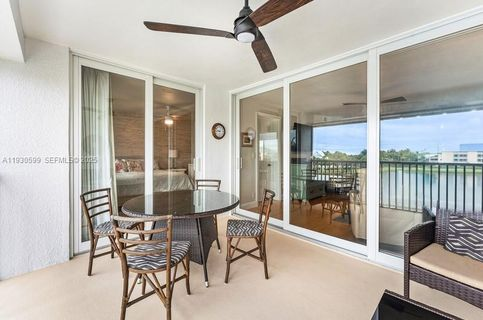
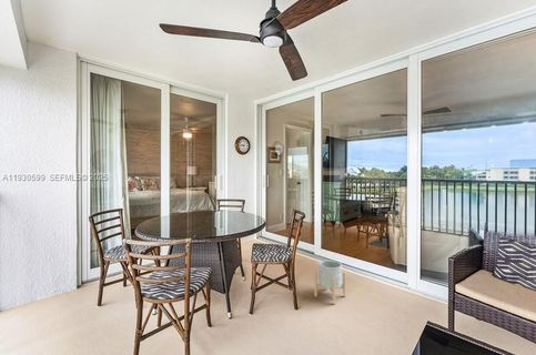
+ planter [313,260,347,305]
